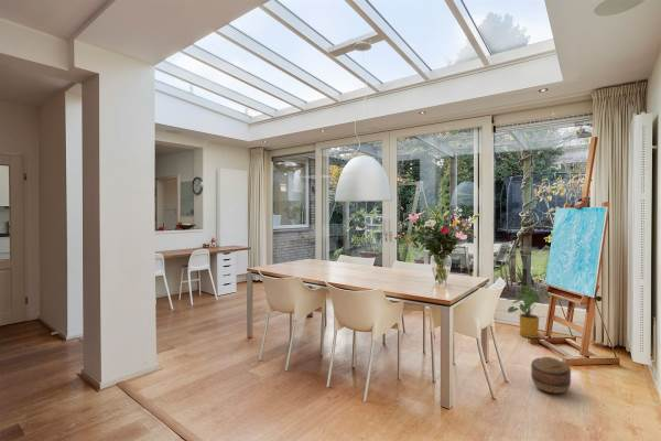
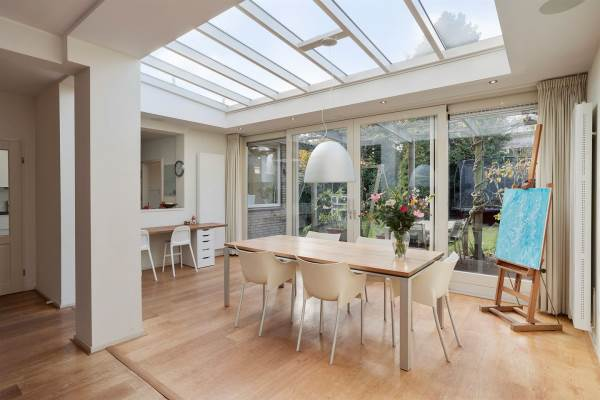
- basket [530,356,572,395]
- house plant [506,284,551,340]
